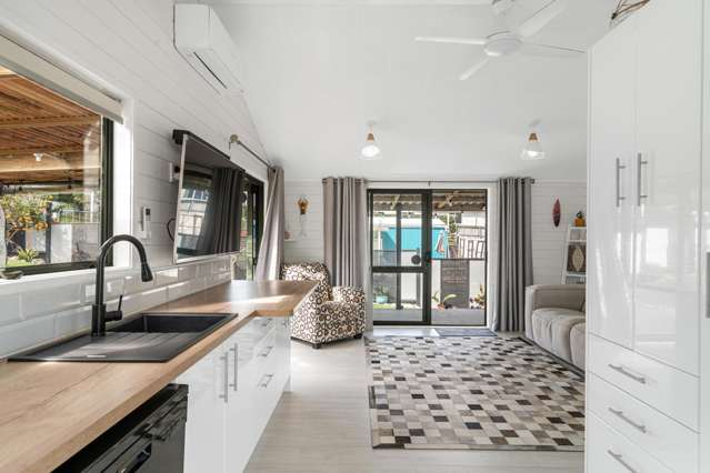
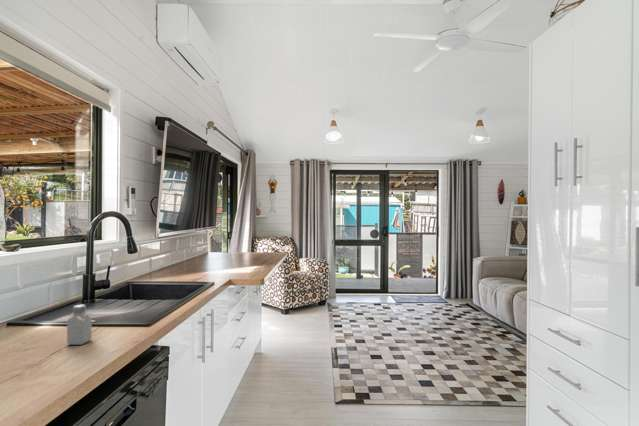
+ saltshaker [66,304,93,346]
